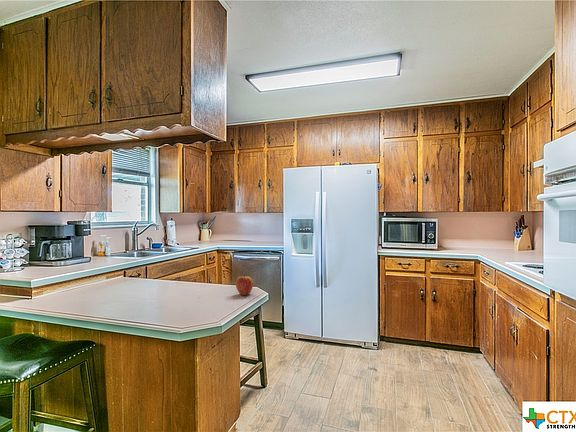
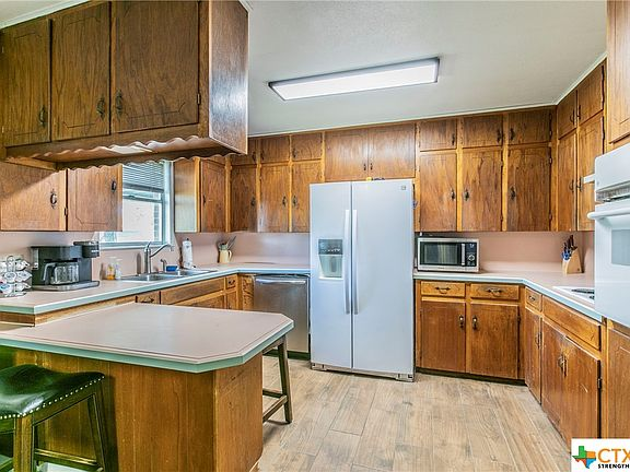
- apple [235,274,254,296]
